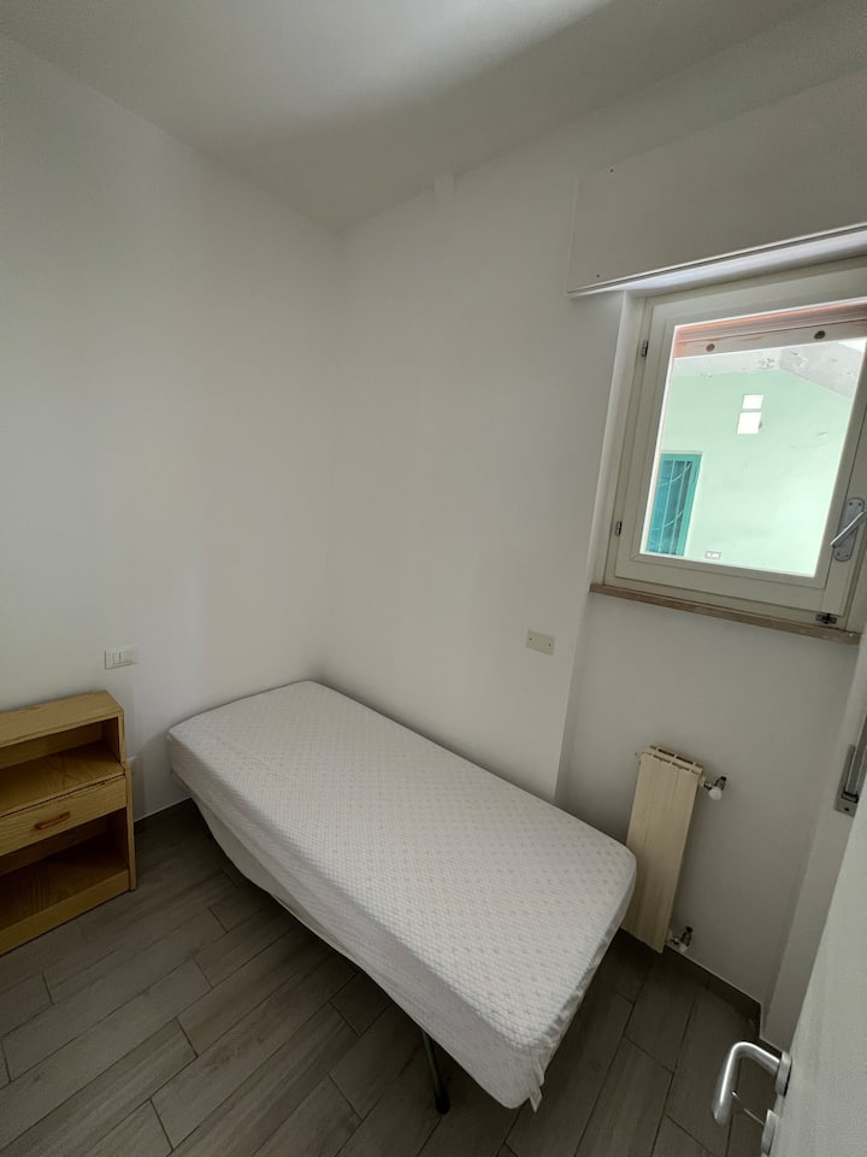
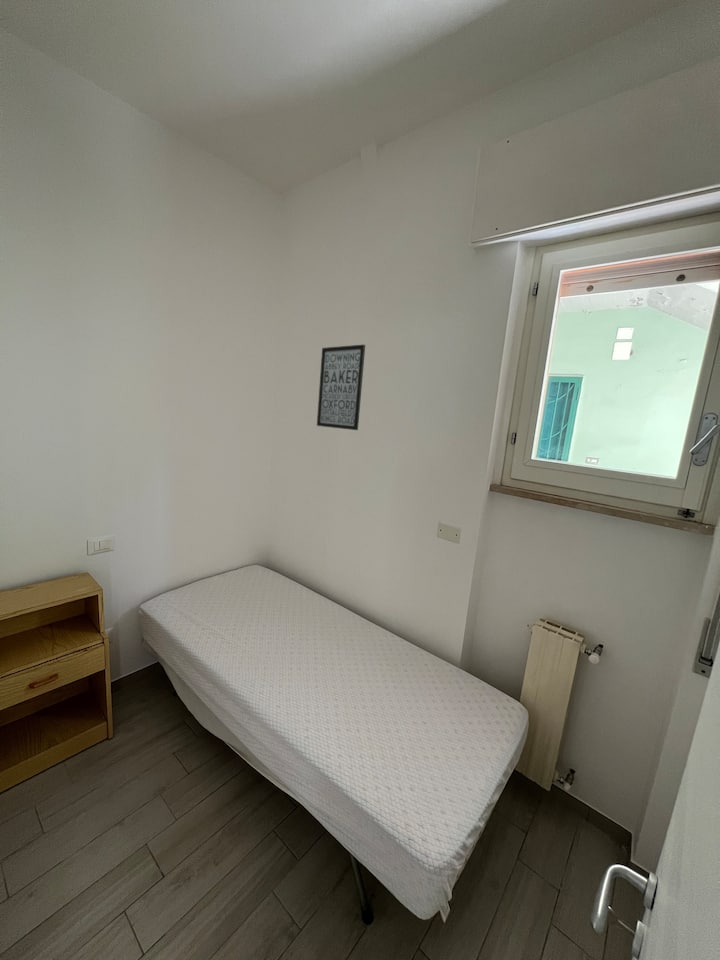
+ wall art [316,344,366,431]
